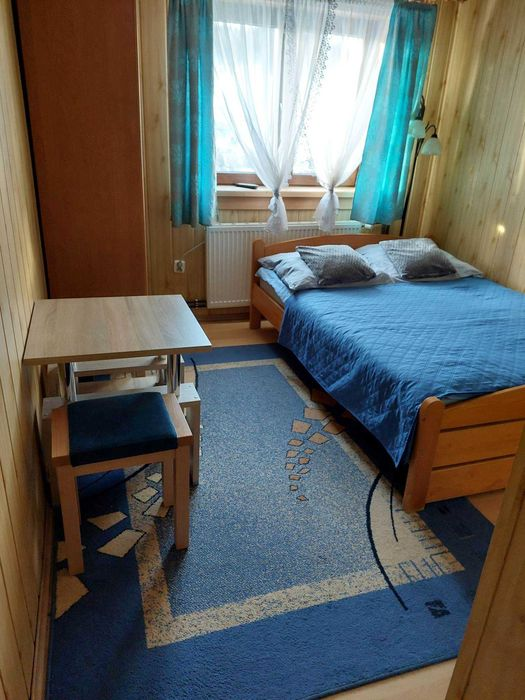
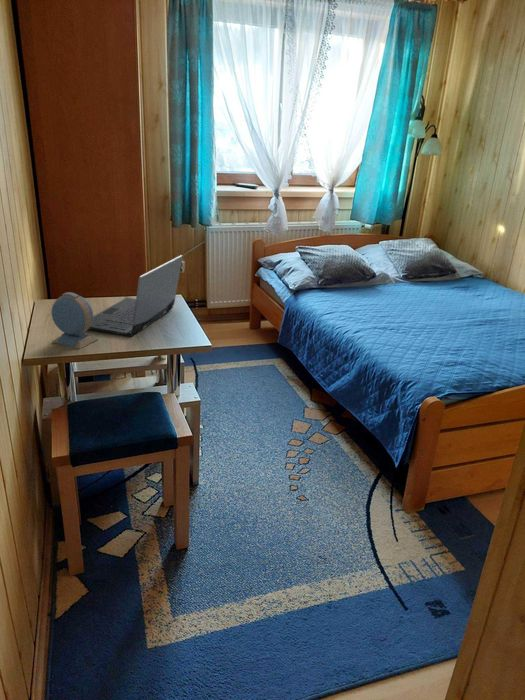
+ laptop computer [88,254,183,338]
+ alarm clock [51,291,99,350]
